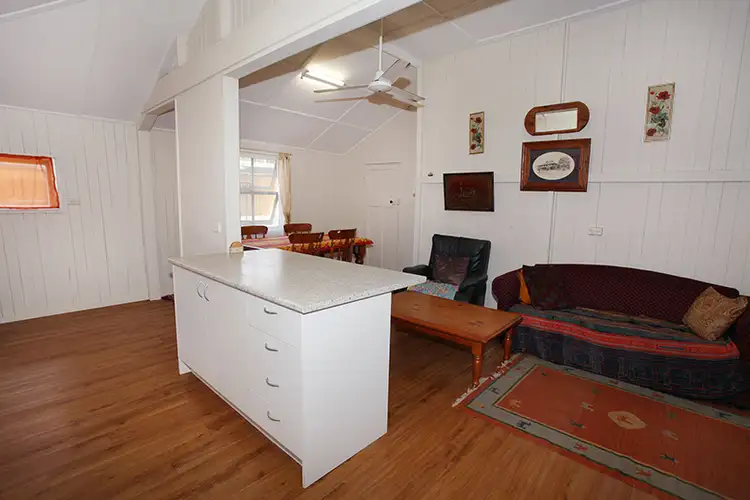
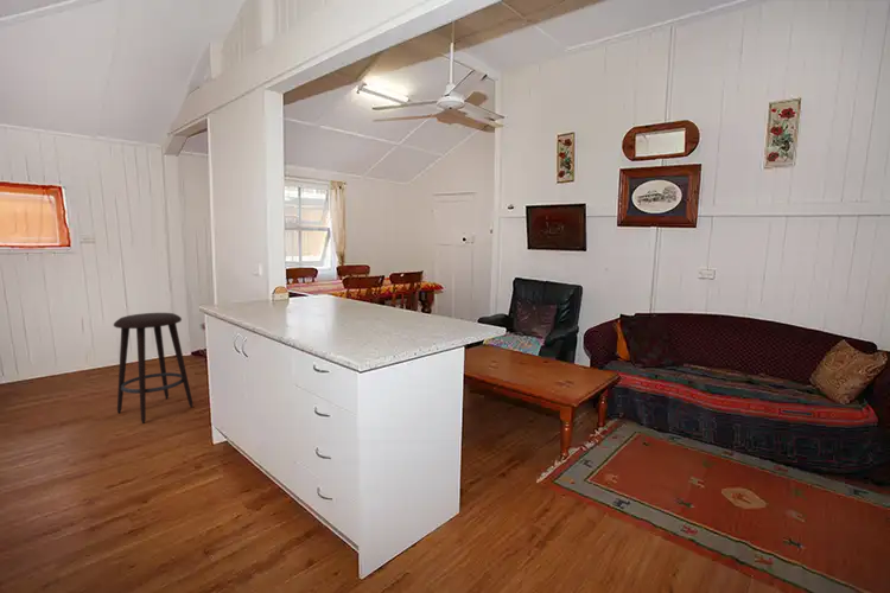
+ stool [113,312,195,425]
